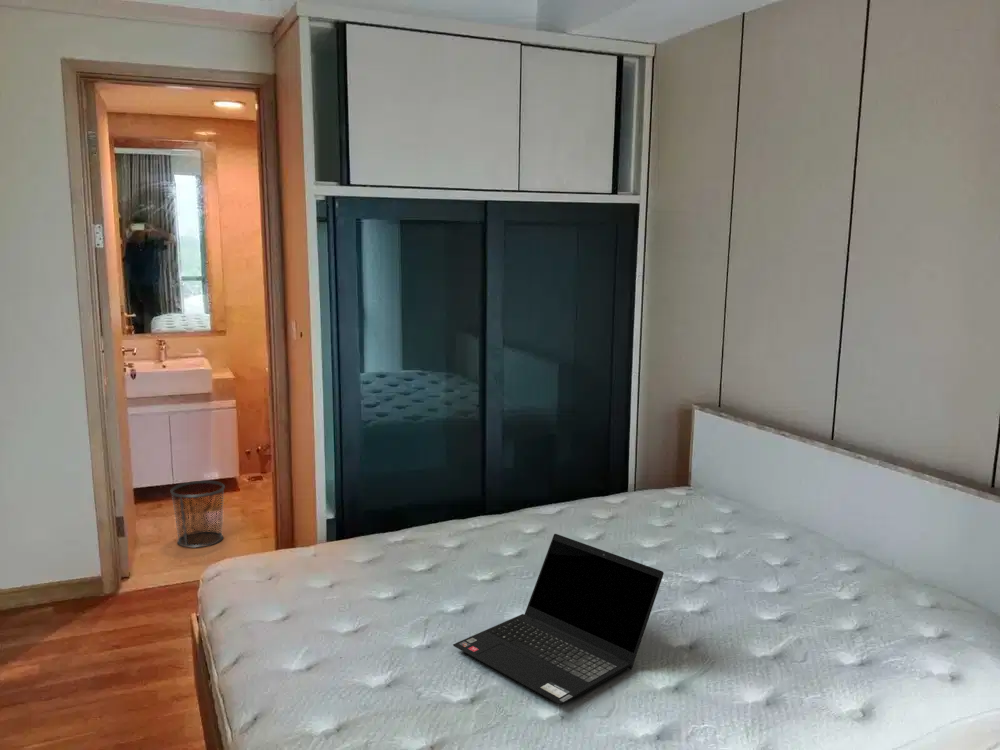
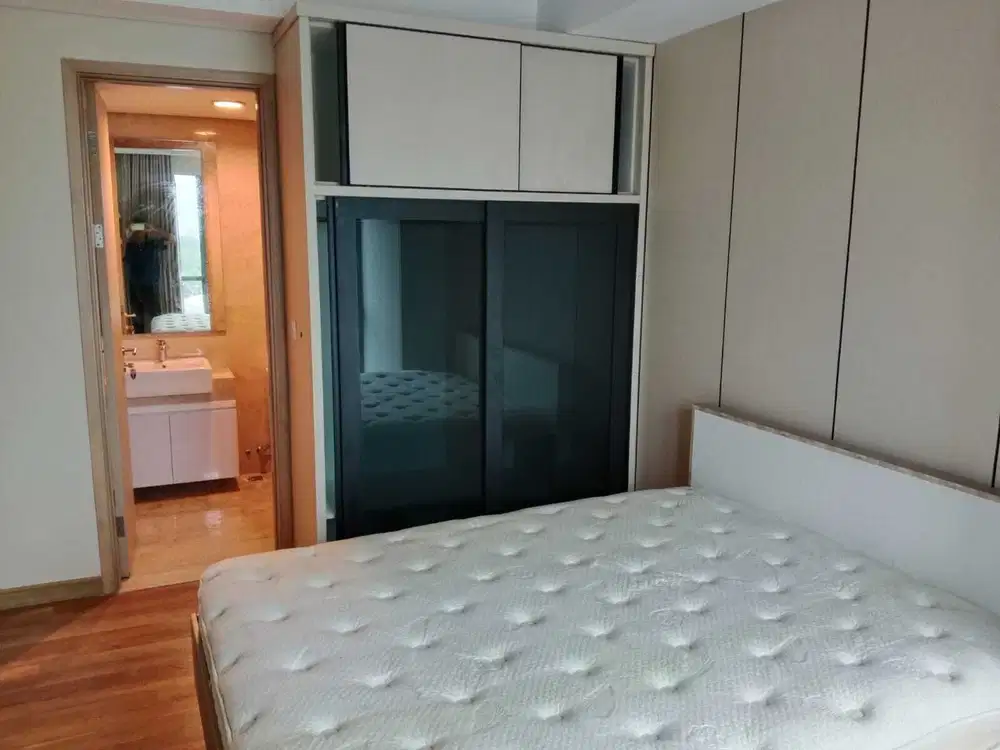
- waste bin [169,480,226,549]
- laptop computer [452,533,665,706]
